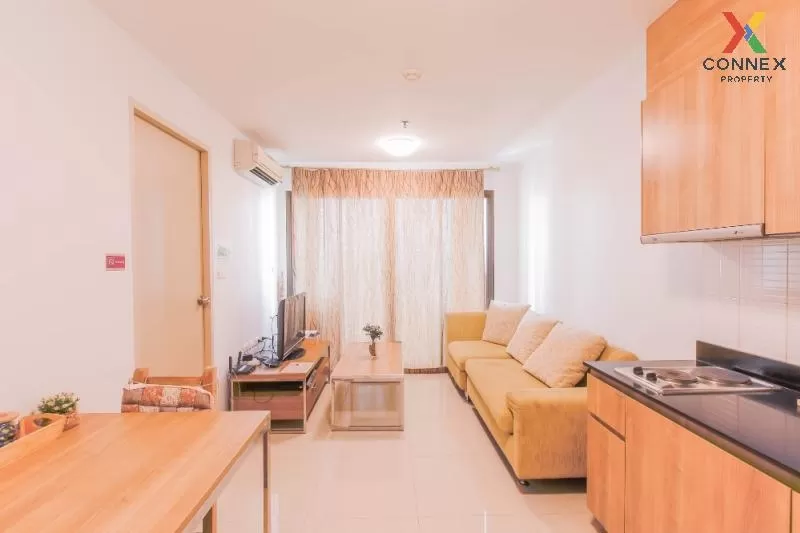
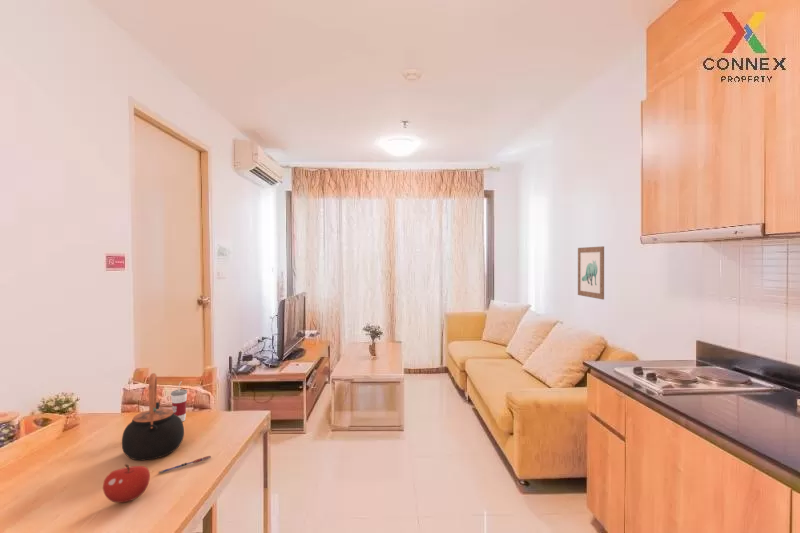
+ fruit [102,463,151,504]
+ cup [170,380,188,422]
+ pen [157,455,212,474]
+ wall art [577,245,605,300]
+ teapot [121,372,185,461]
